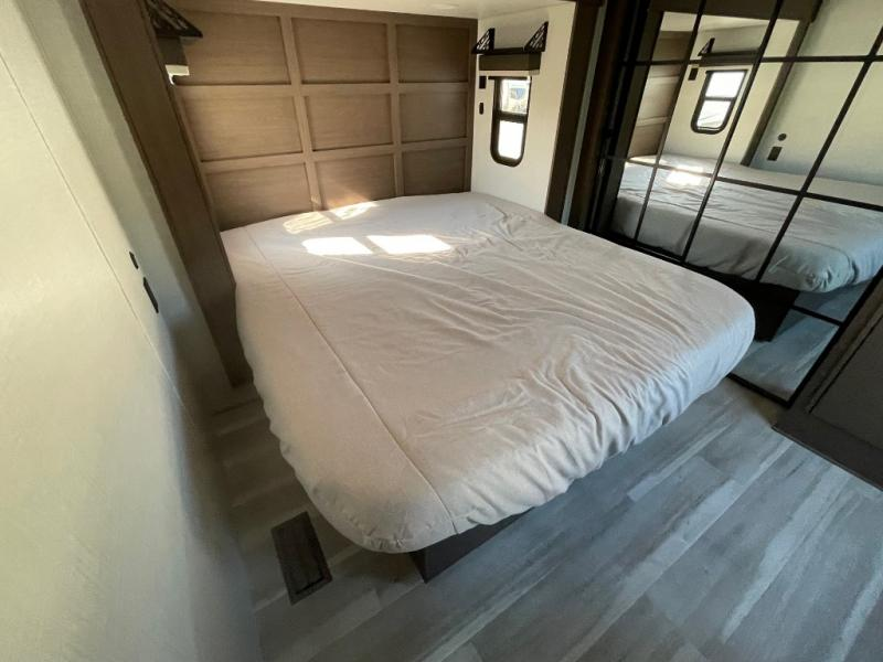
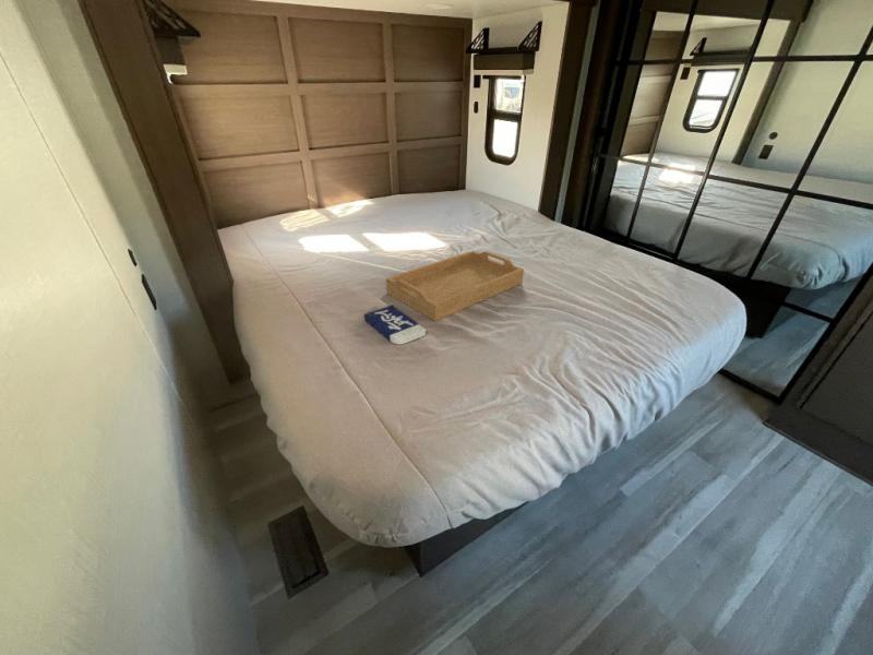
+ book [363,303,427,346]
+ serving tray [385,250,525,322]
